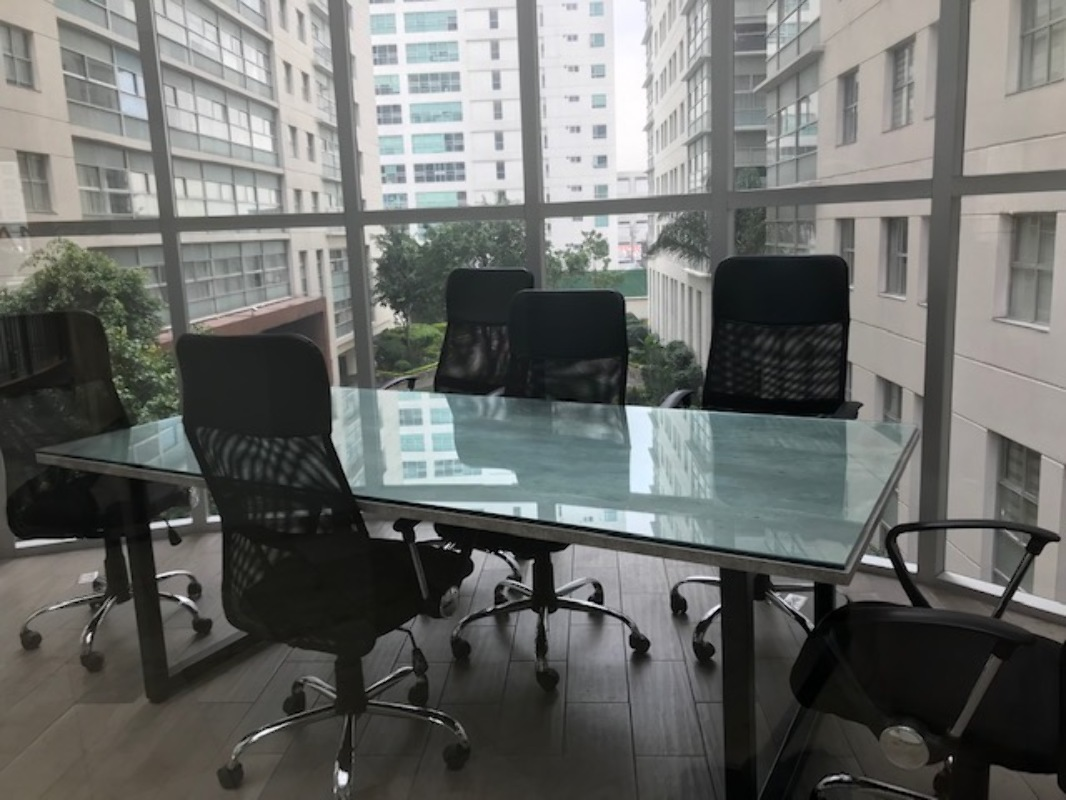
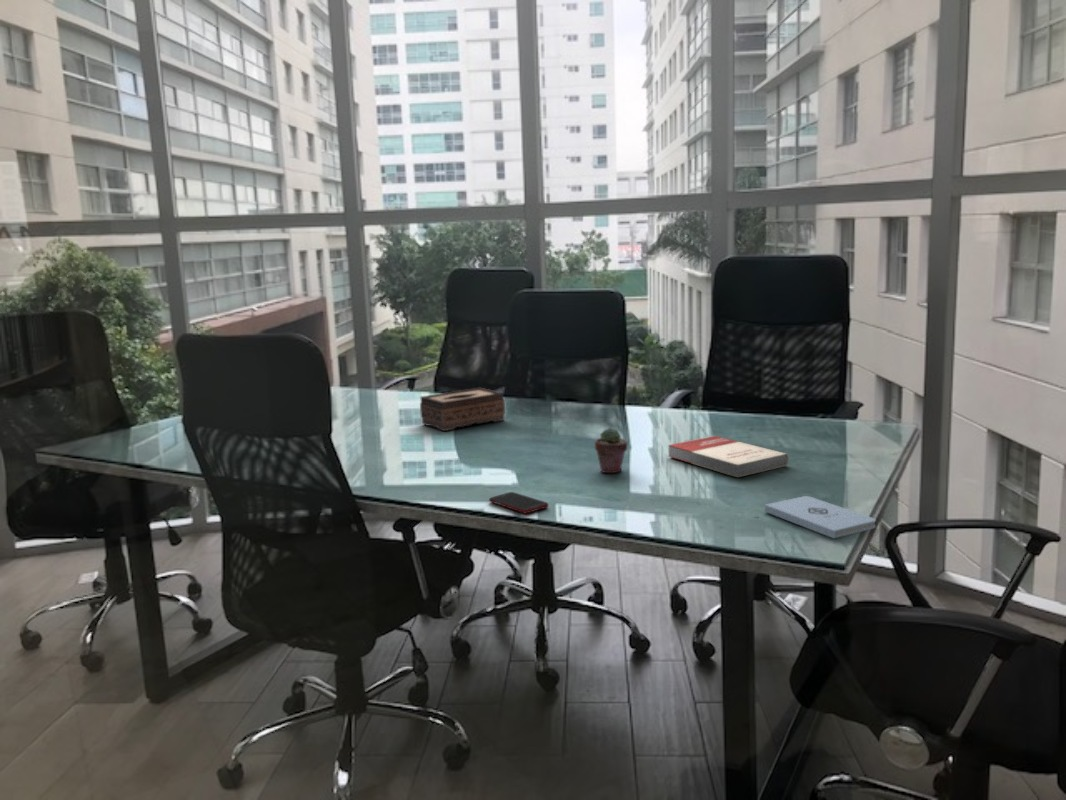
+ notepad [764,495,877,539]
+ tissue box [419,387,506,432]
+ cell phone [488,491,549,514]
+ book [667,435,790,478]
+ potted succulent [594,427,629,474]
